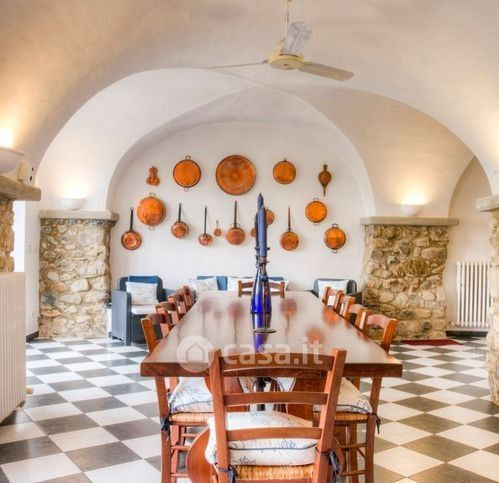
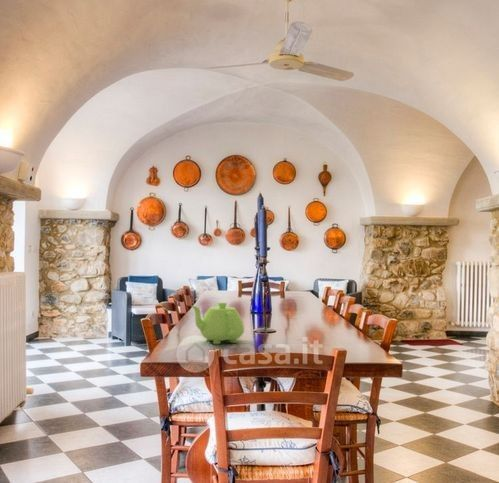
+ teapot [190,301,245,345]
